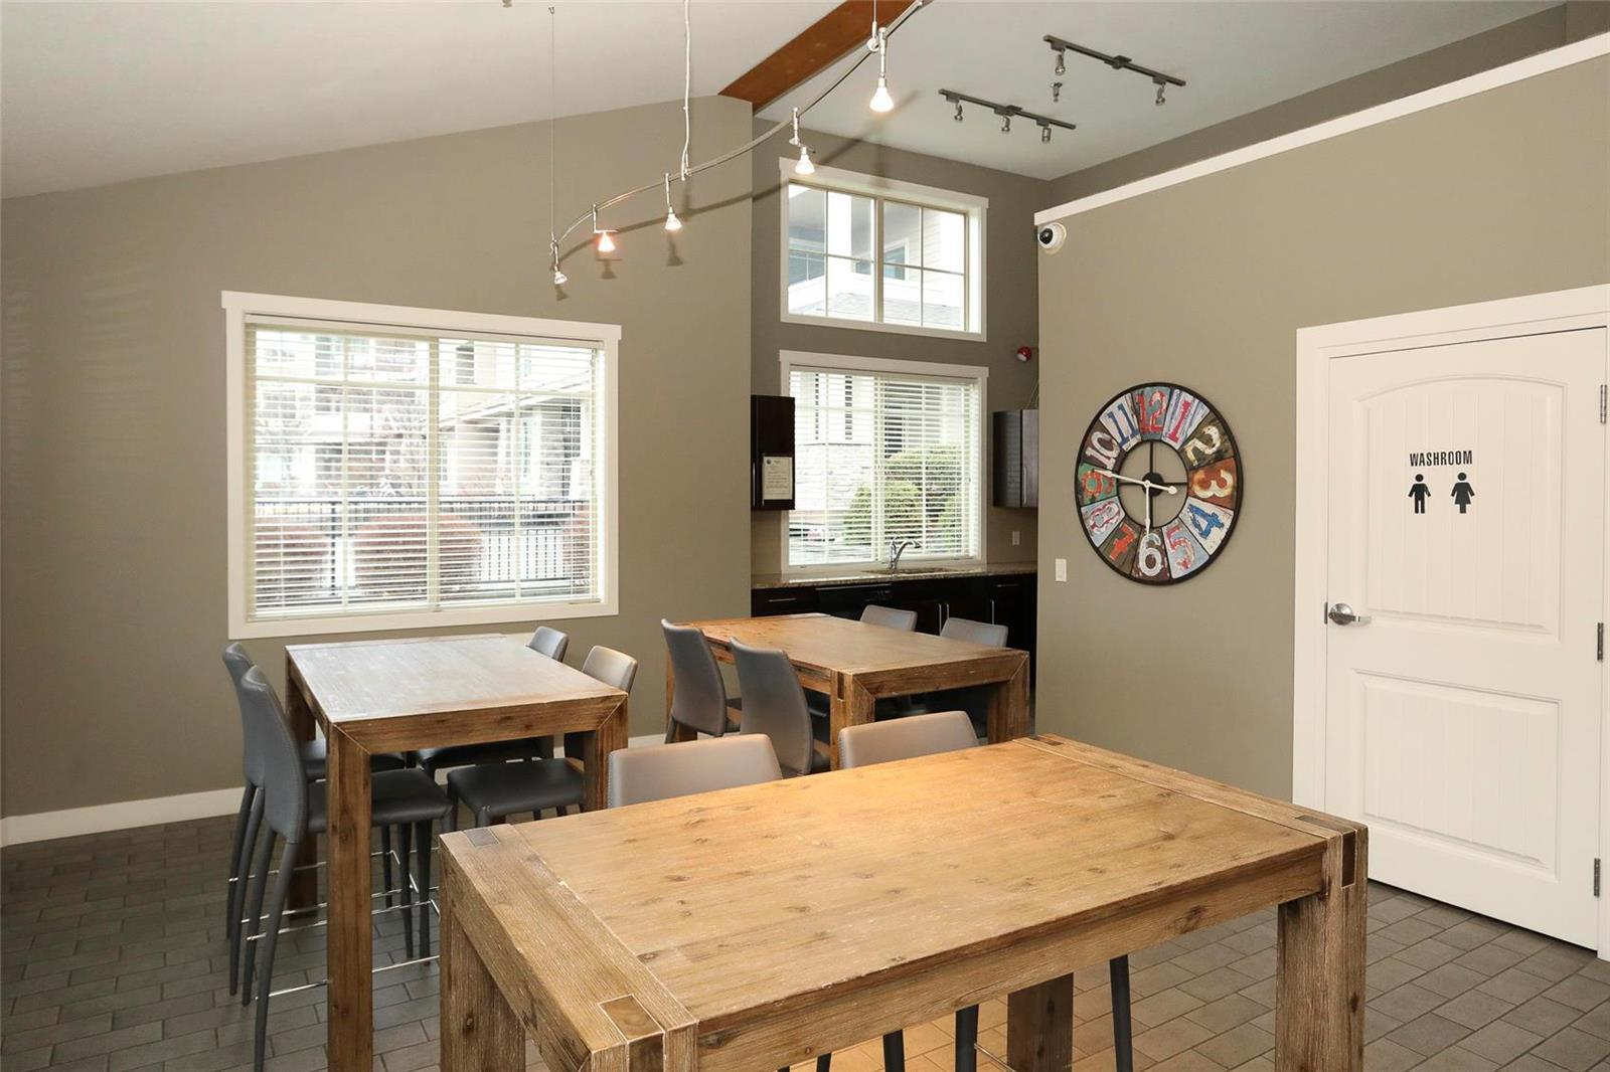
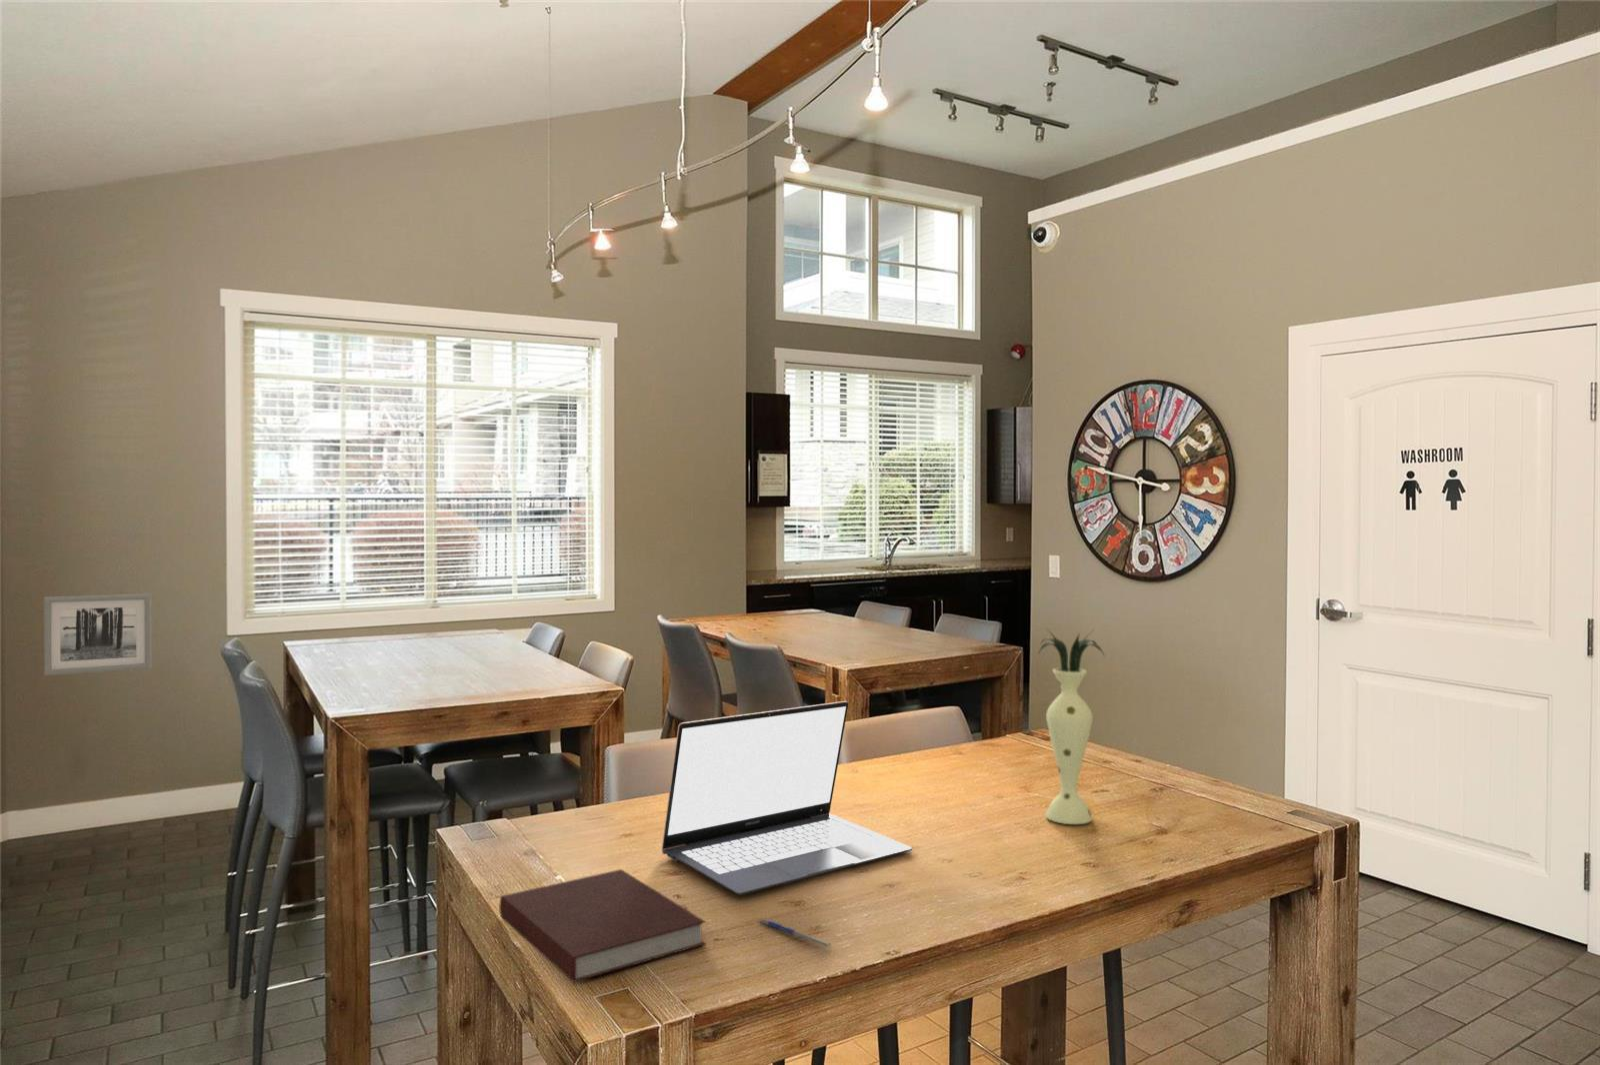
+ vase [1037,628,1106,825]
+ laptop [661,700,912,896]
+ pen [757,918,834,949]
+ notebook [498,868,707,983]
+ wall art [43,593,152,676]
